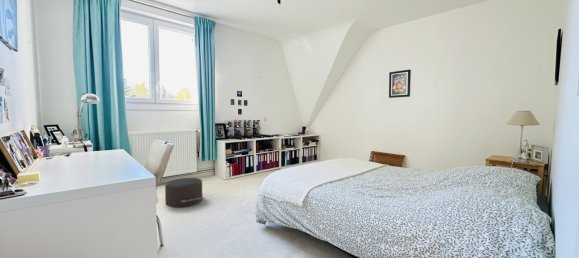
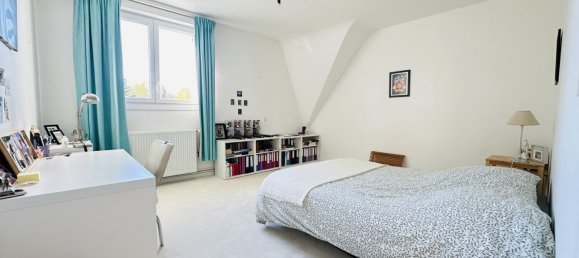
- pouf [164,177,205,208]
